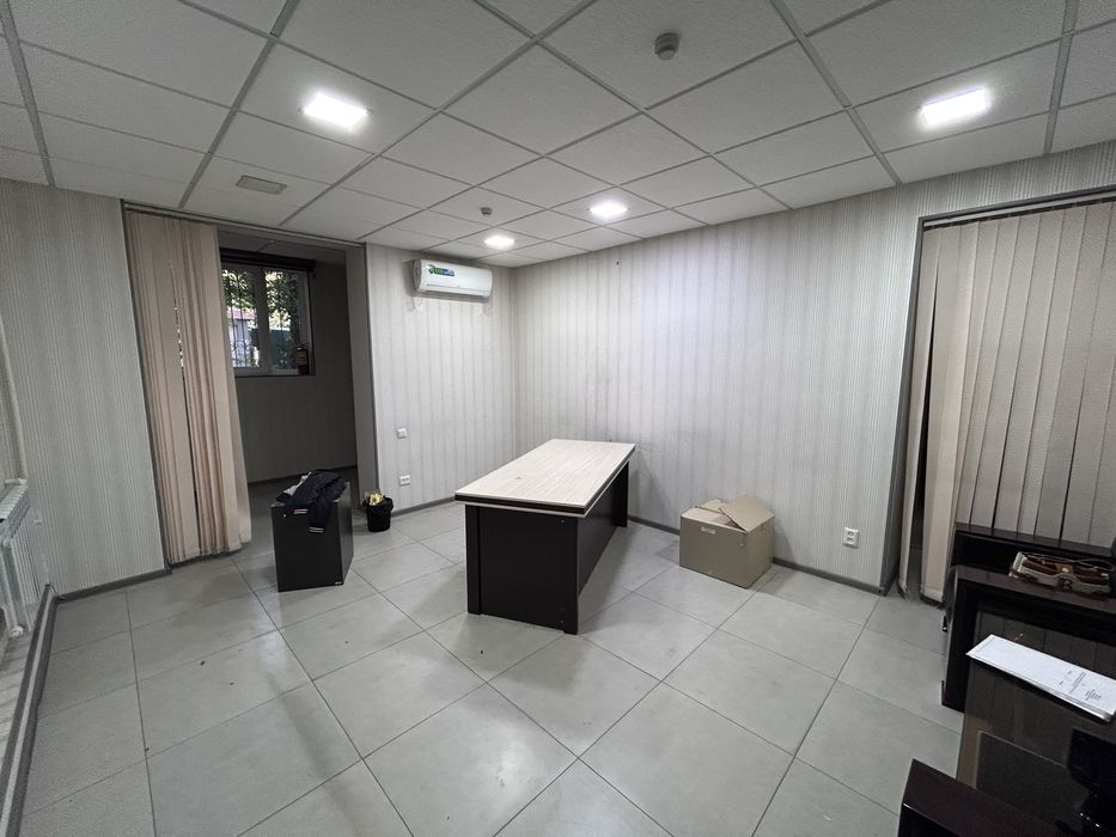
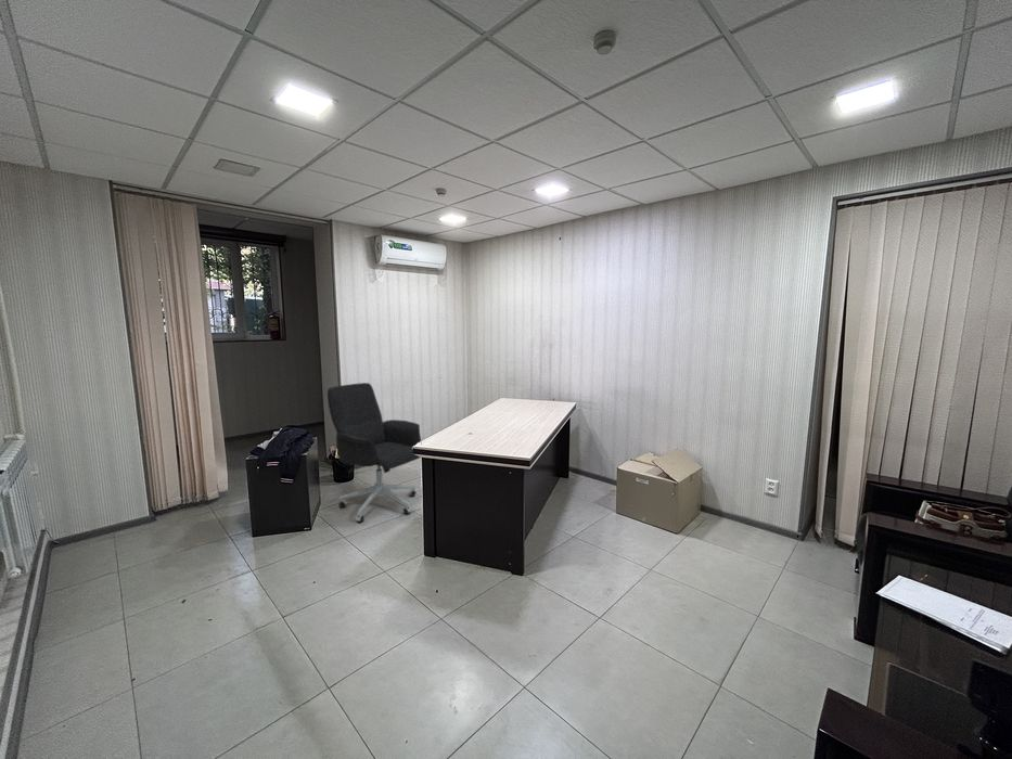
+ office chair [326,382,422,524]
